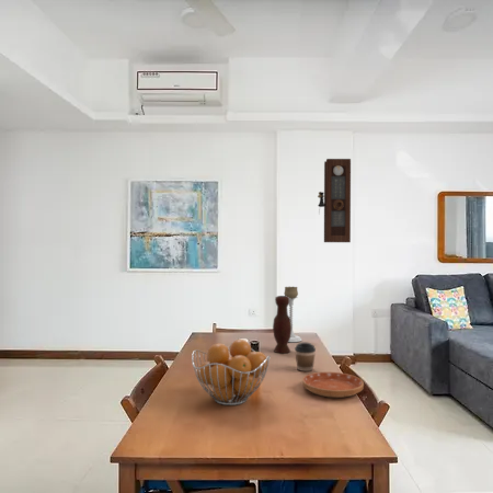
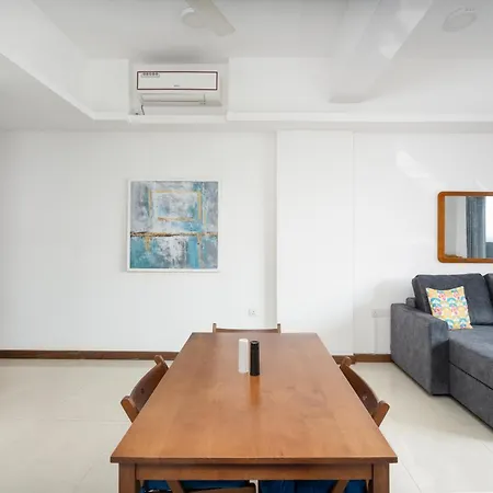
- fruit basket [191,339,272,406]
- candle holder [284,286,302,343]
- pendulum clock [317,158,352,243]
- vase [272,295,291,354]
- saucer [301,371,365,399]
- coffee cup [294,342,317,372]
